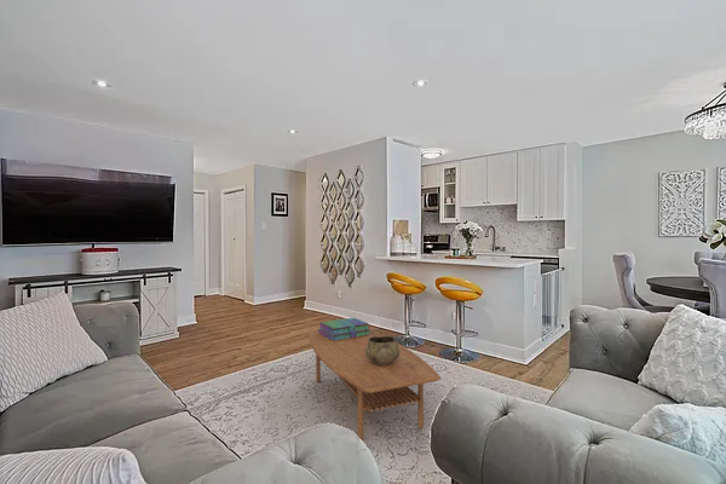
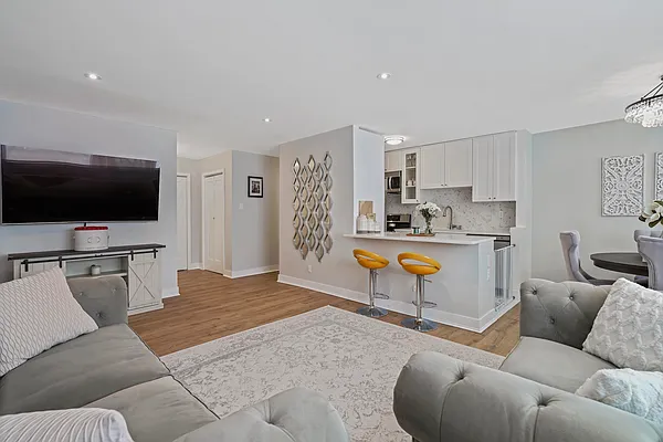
- stack of books [317,317,371,341]
- decorative bowl [365,335,401,365]
- coffee table [307,330,442,442]
